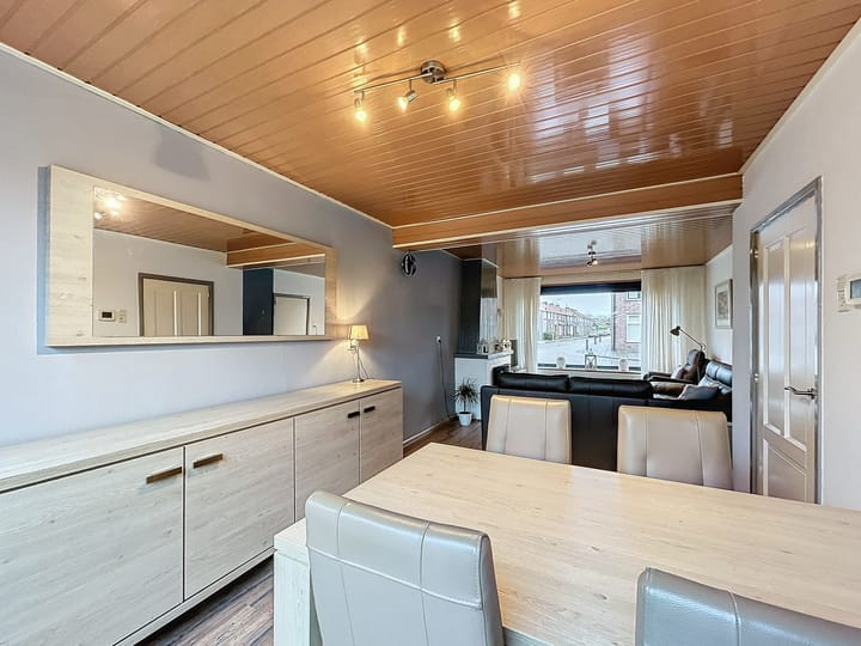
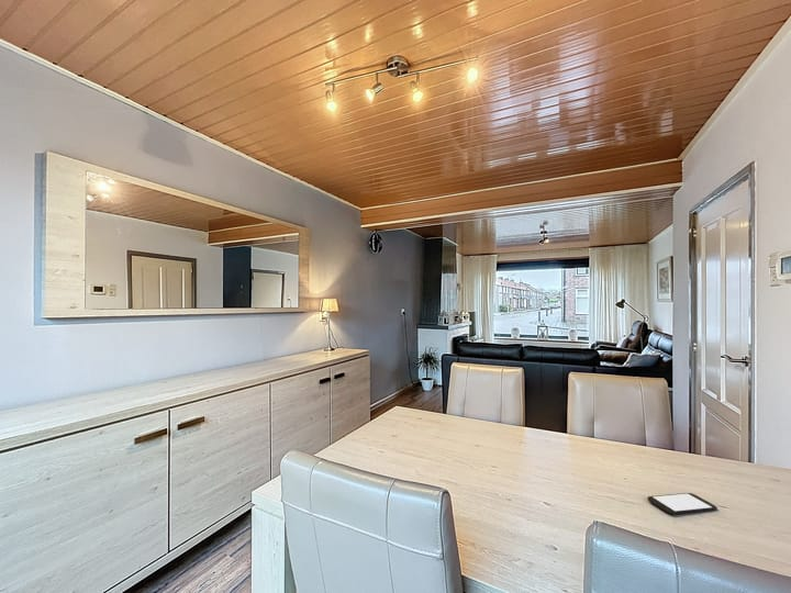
+ smartphone [646,492,718,515]
